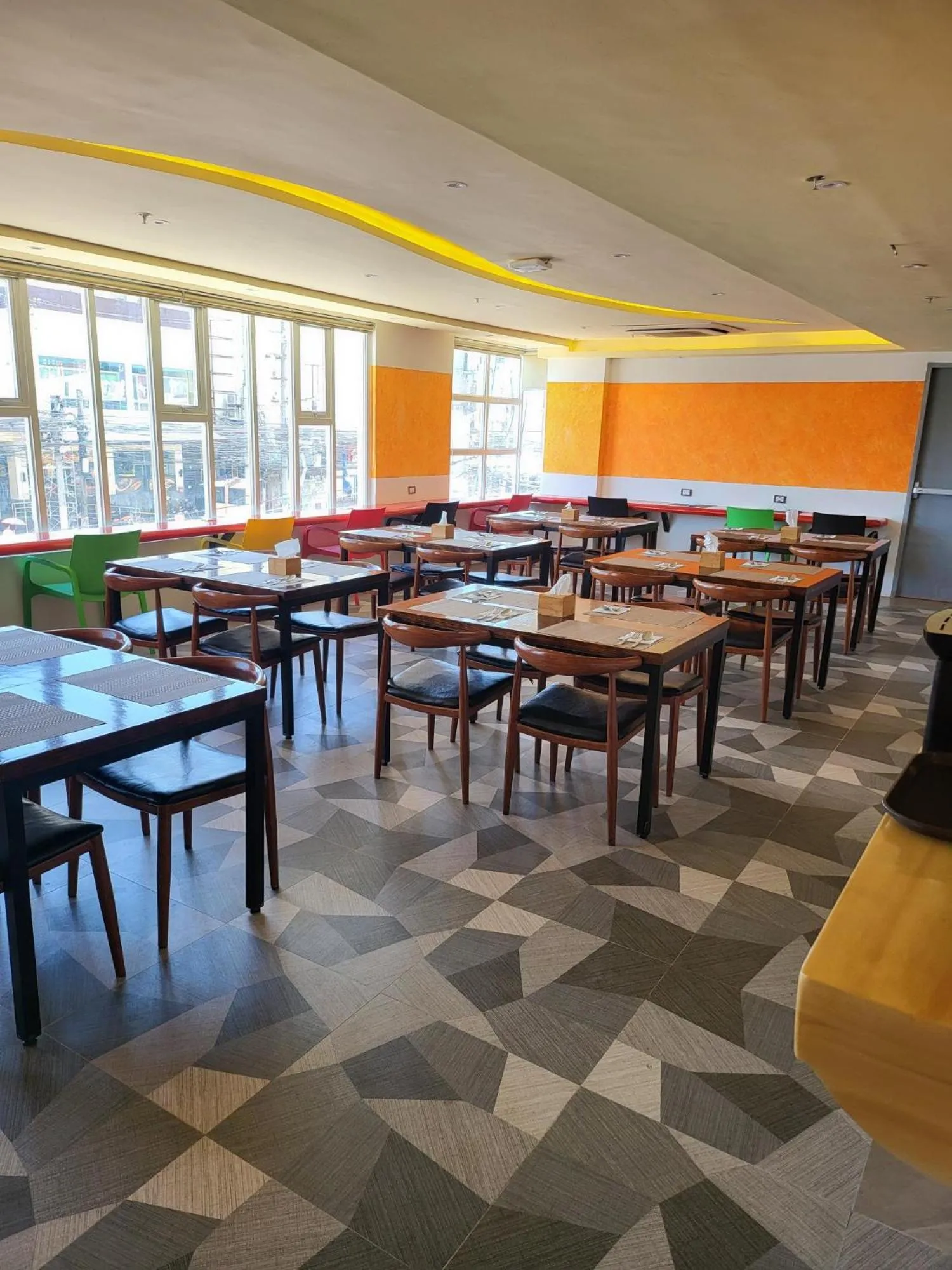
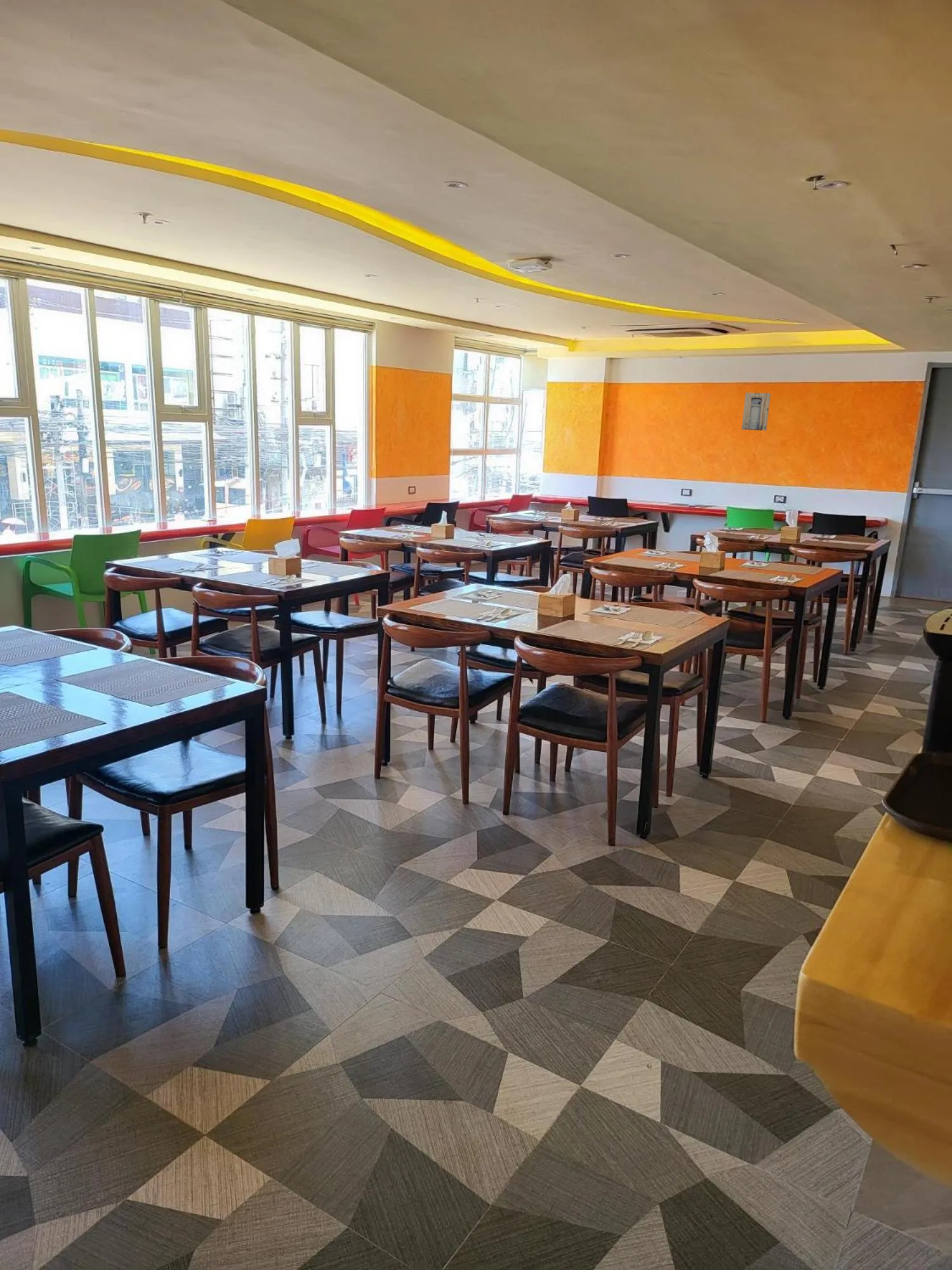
+ wall art [741,392,771,431]
